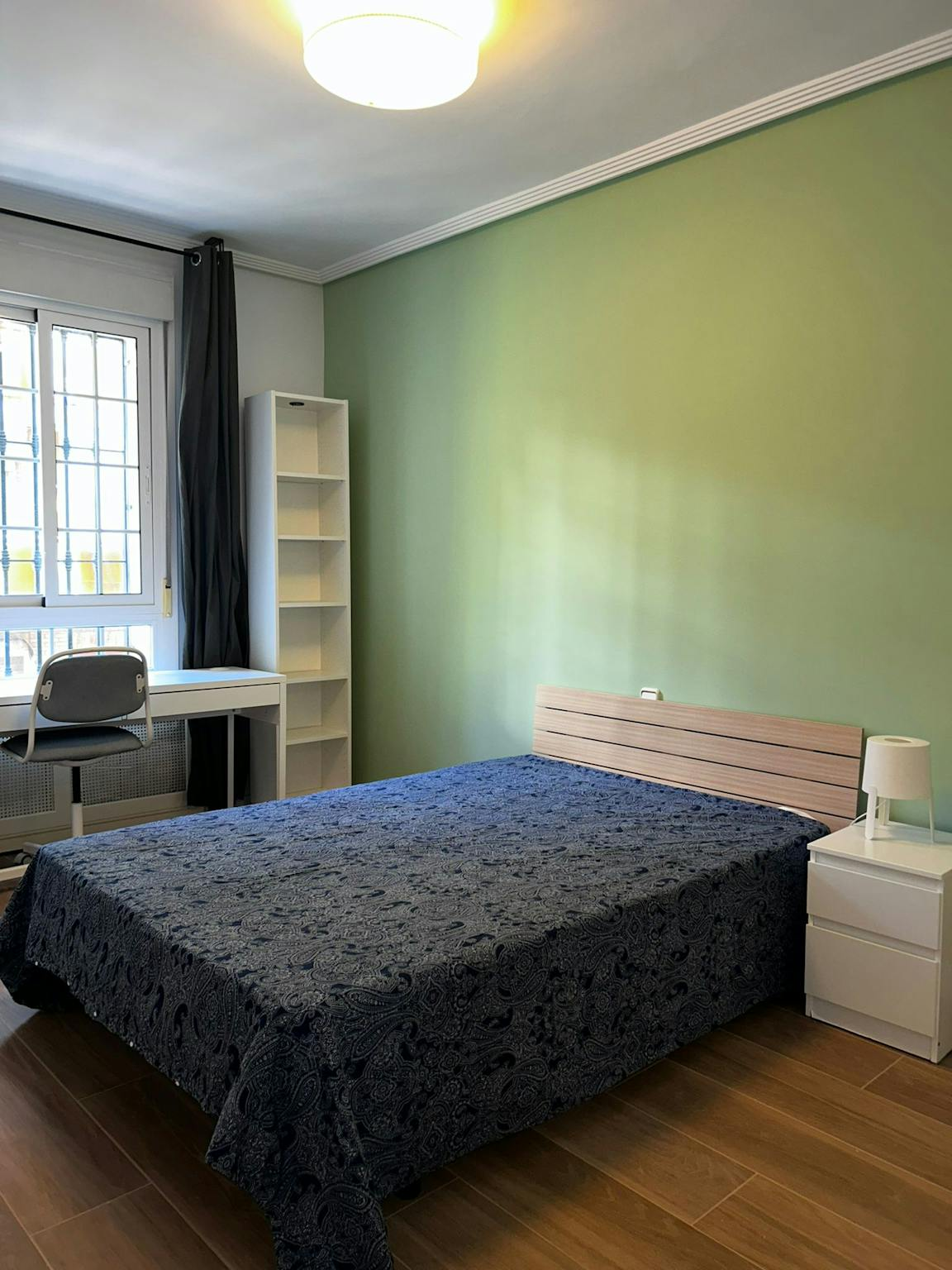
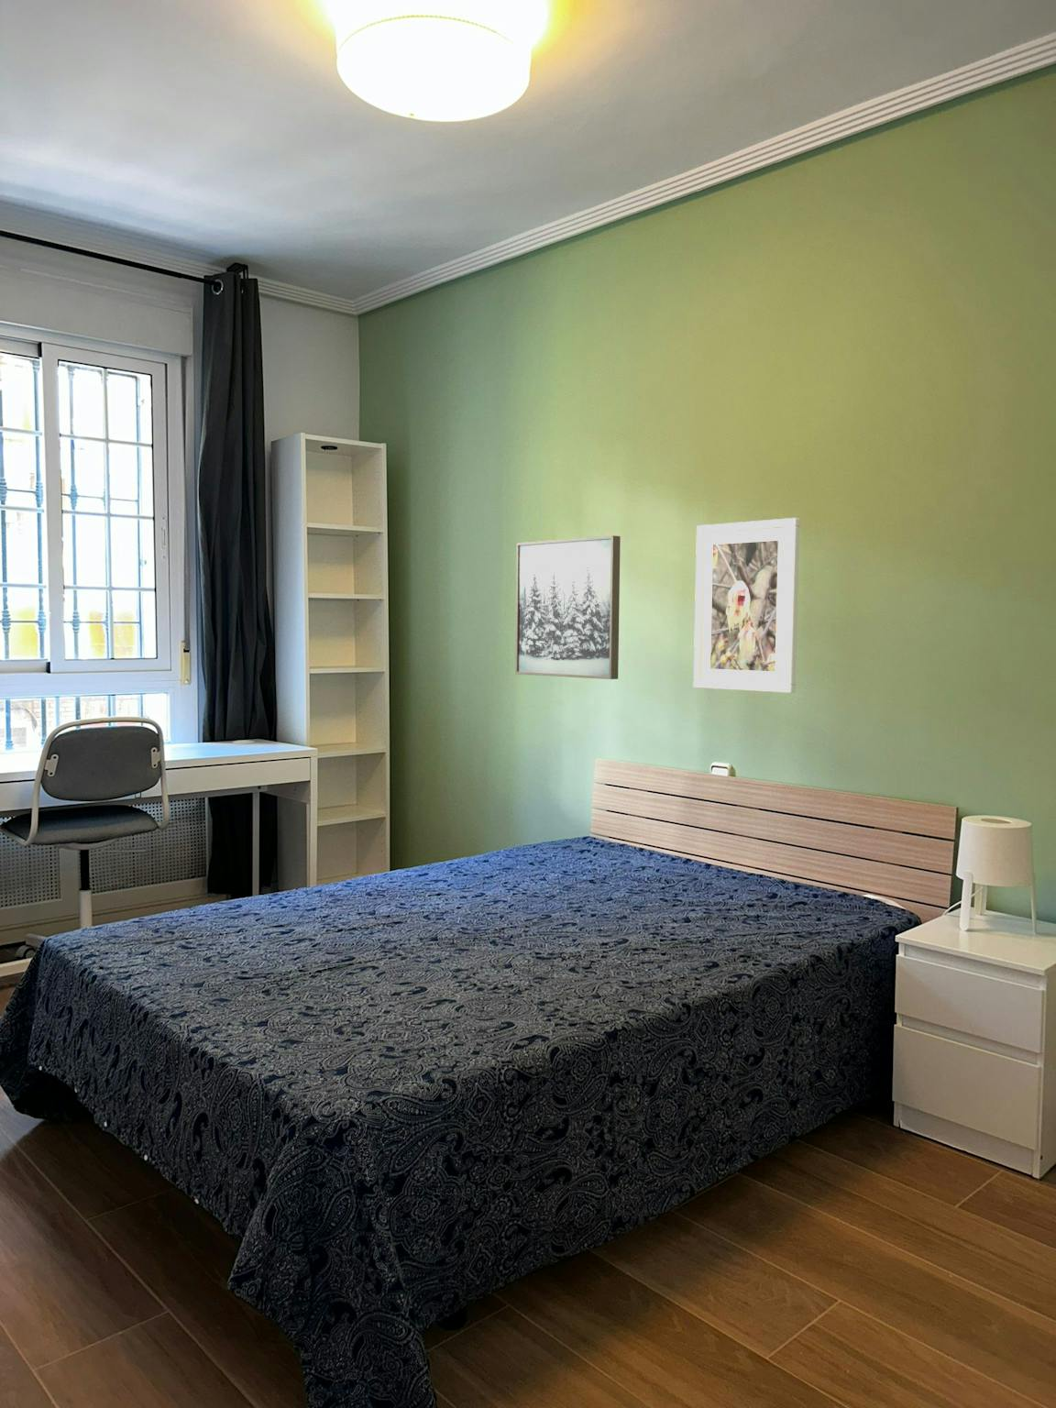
+ wall art [515,534,621,681]
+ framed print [693,517,800,694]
